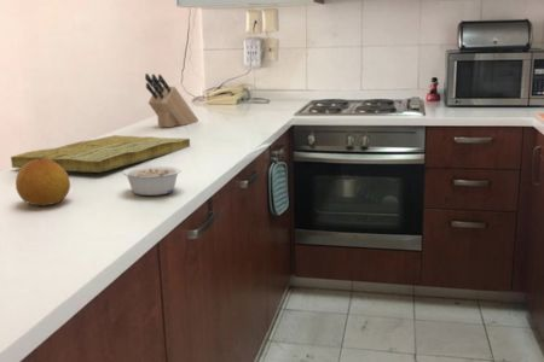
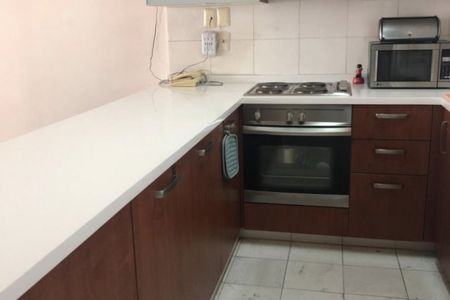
- cutting board [10,134,191,174]
- fruit [15,158,71,206]
- legume [121,165,183,197]
- knife block [144,72,199,128]
